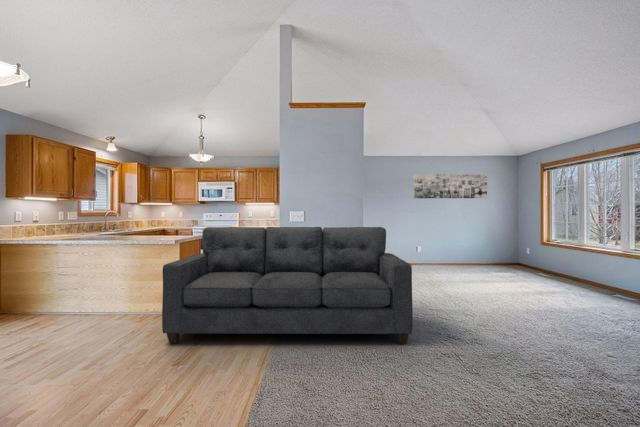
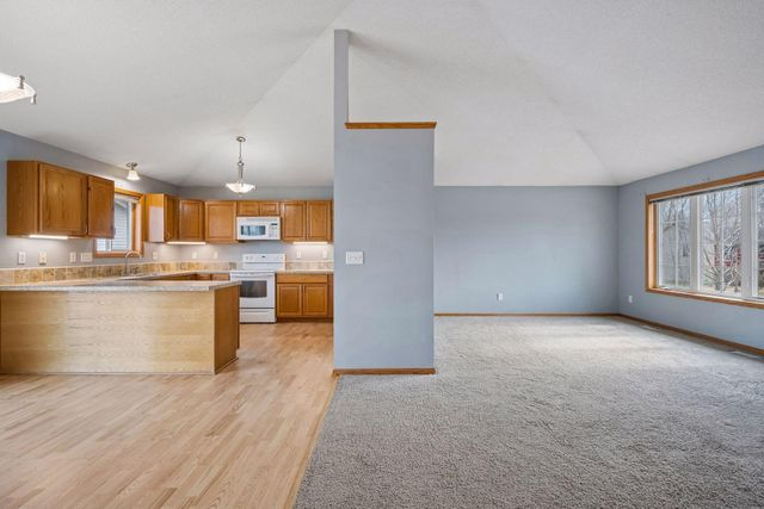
- wall art [413,173,488,199]
- sofa [161,226,414,345]
